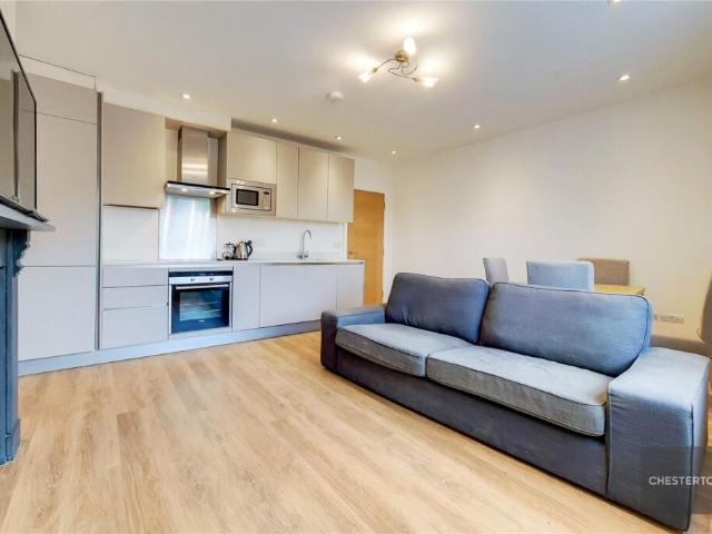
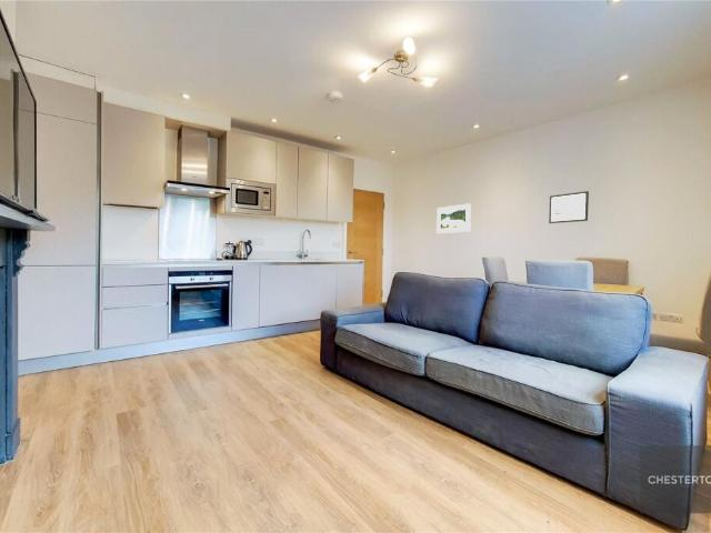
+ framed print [435,202,472,234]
+ wall art [548,190,590,224]
